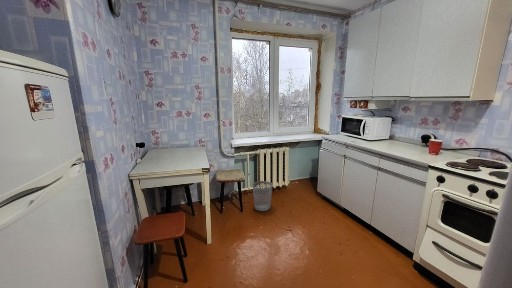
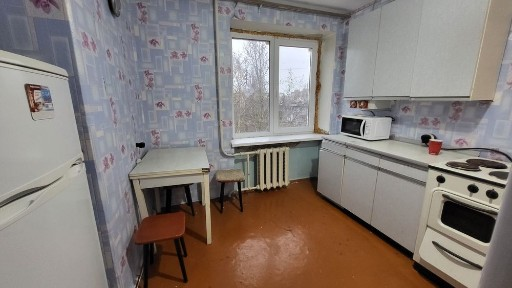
- wastebasket [252,180,273,212]
